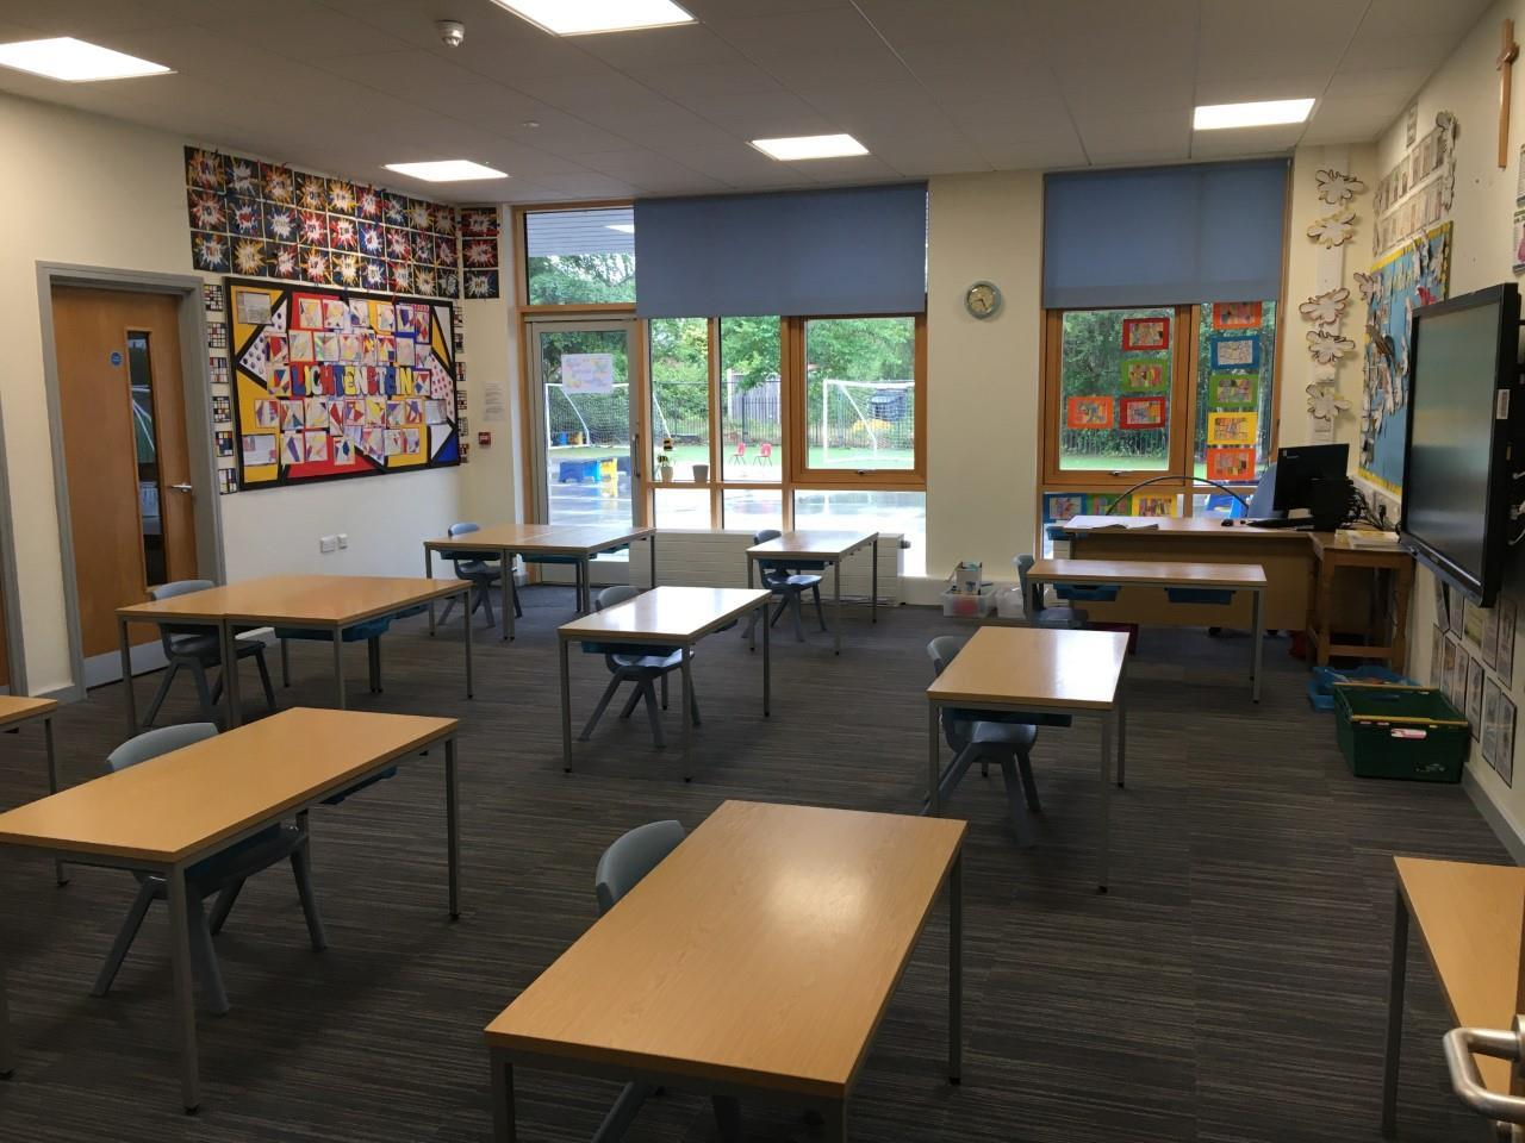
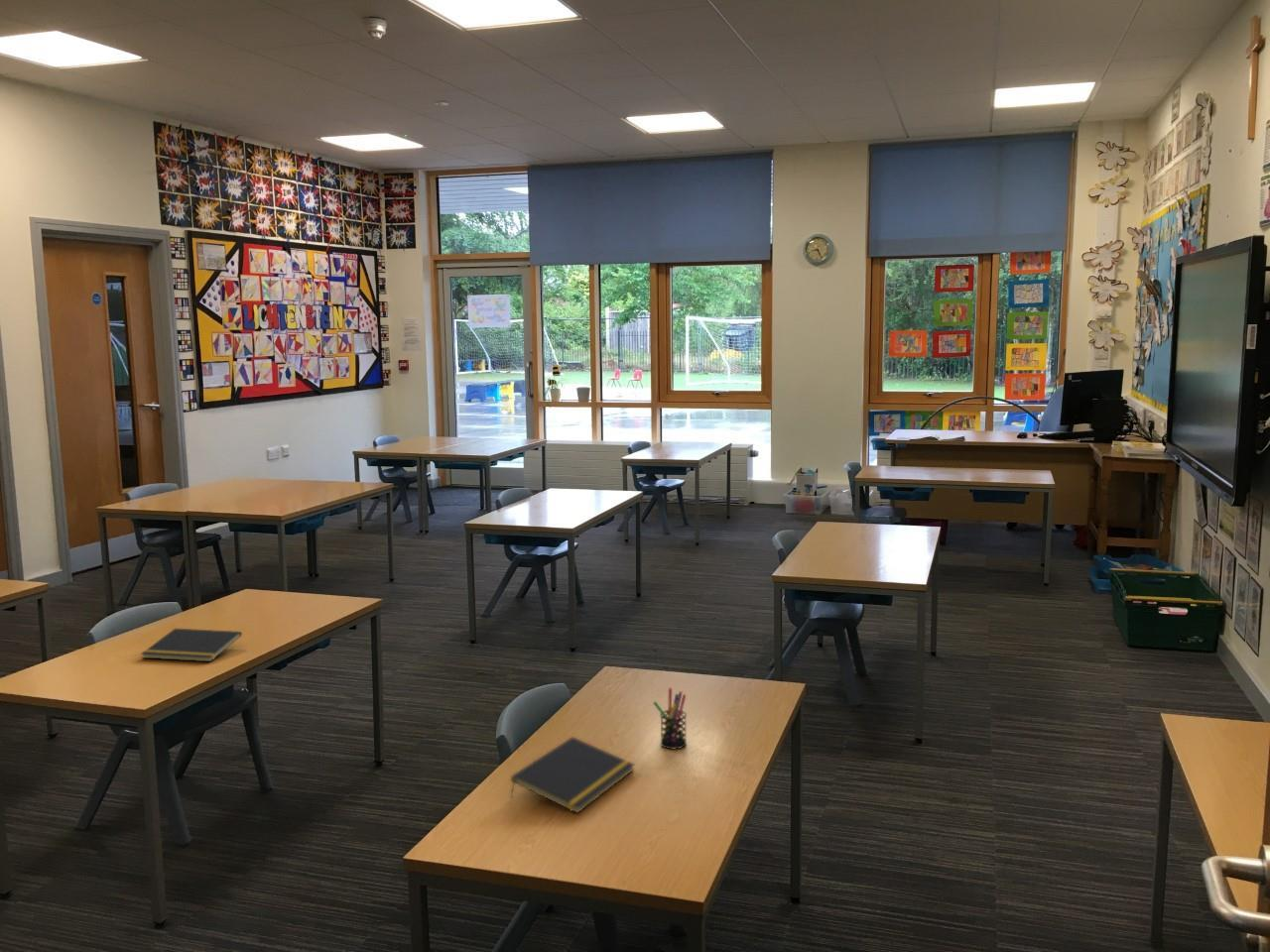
+ notepad [140,628,243,662]
+ pen holder [652,687,688,750]
+ notepad [509,736,636,814]
